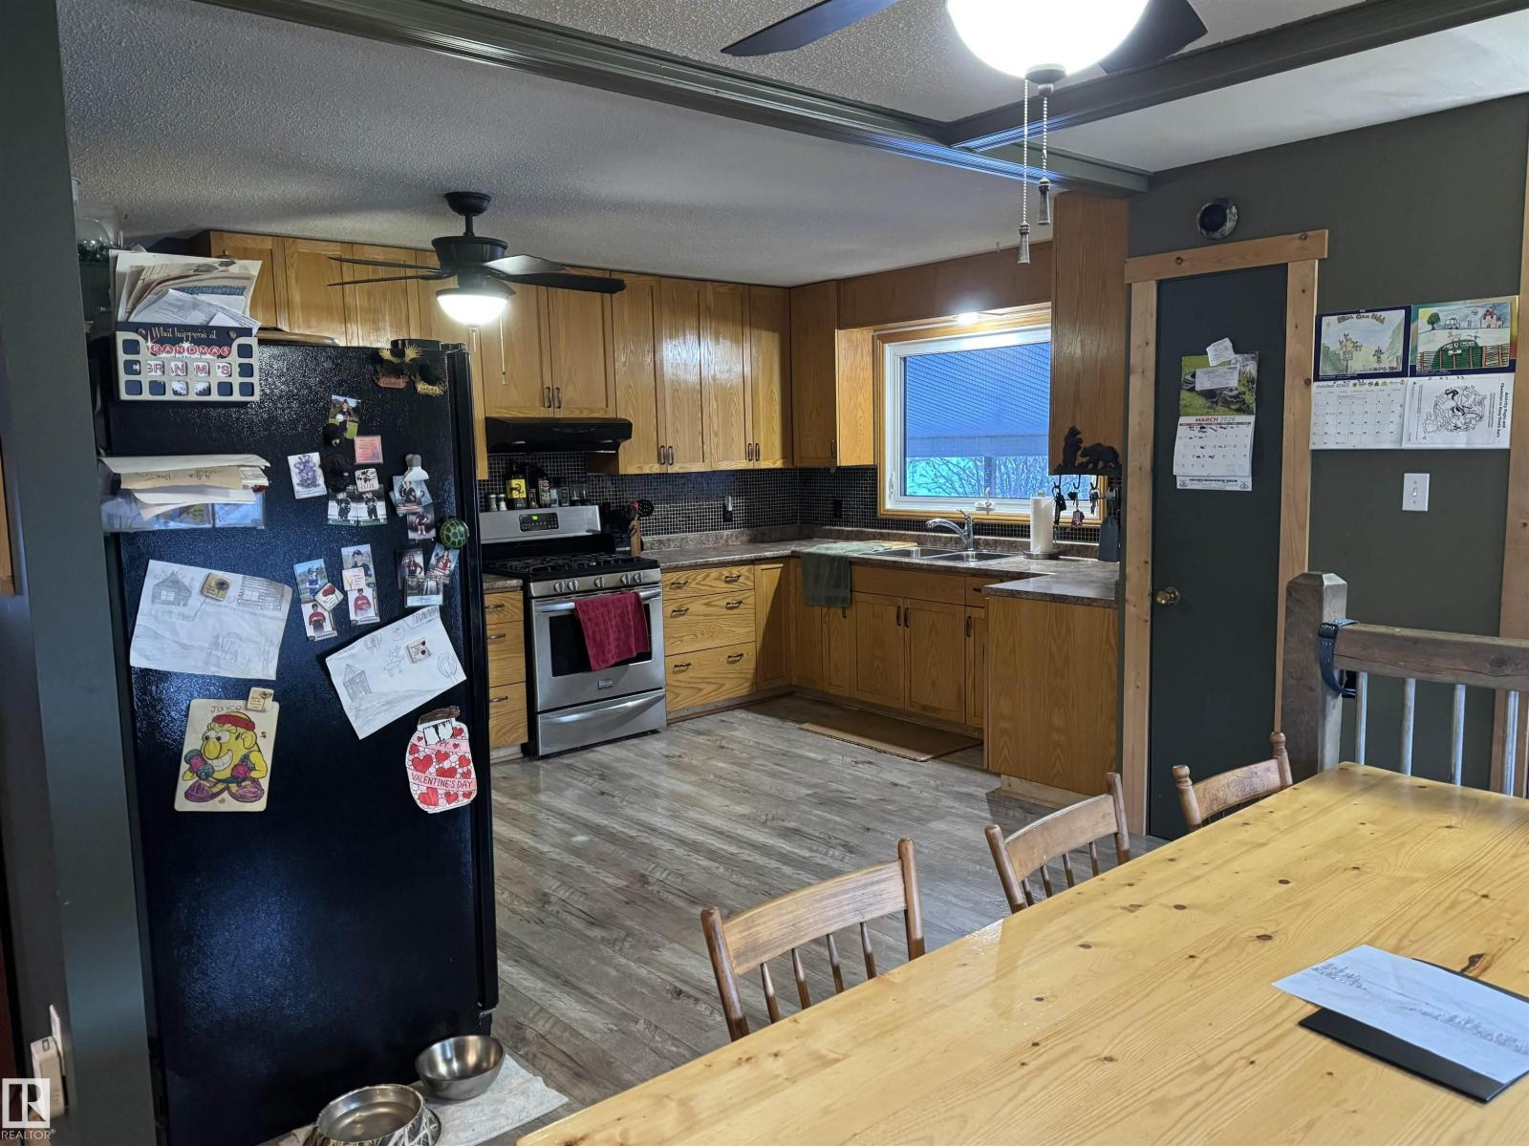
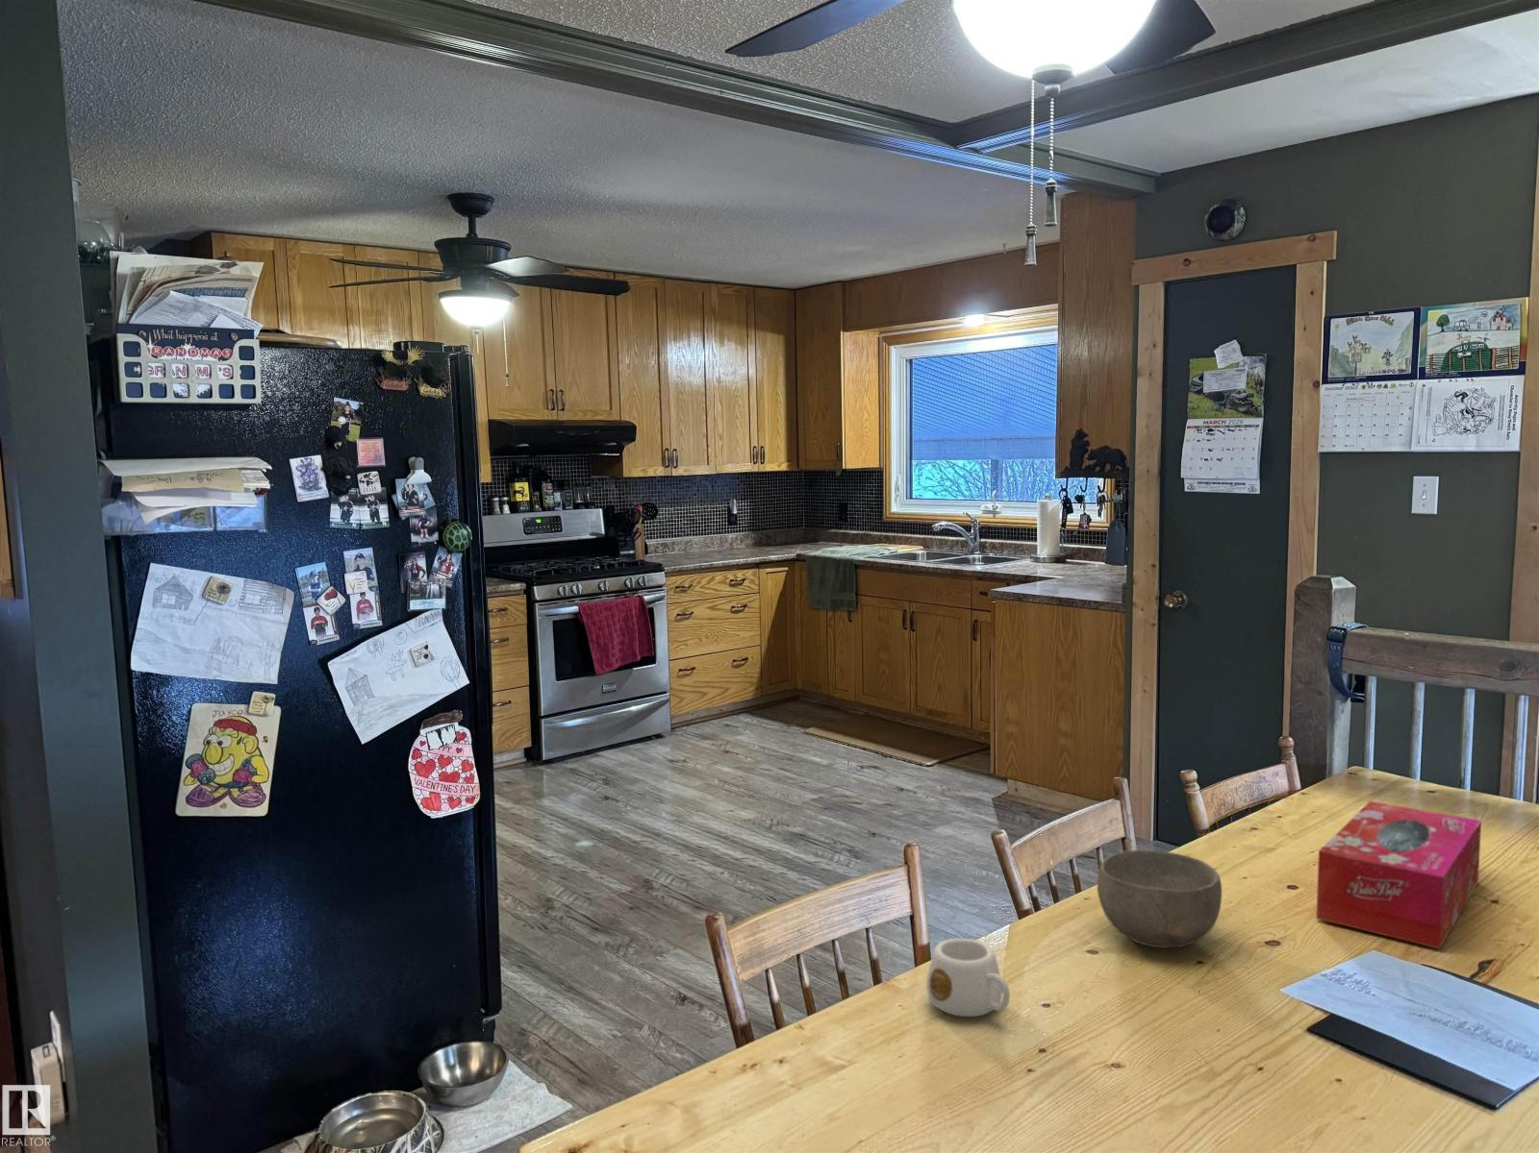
+ tissue box [1315,801,1482,951]
+ mug [926,937,1011,1017]
+ bowl [1097,849,1223,950]
